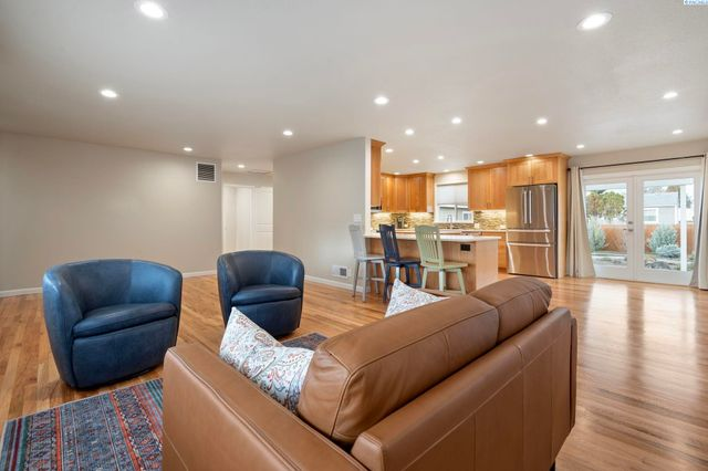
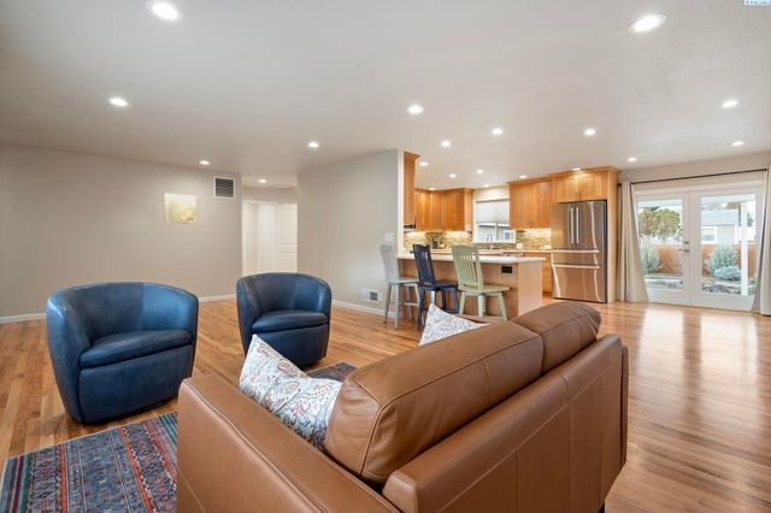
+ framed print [163,191,199,225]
